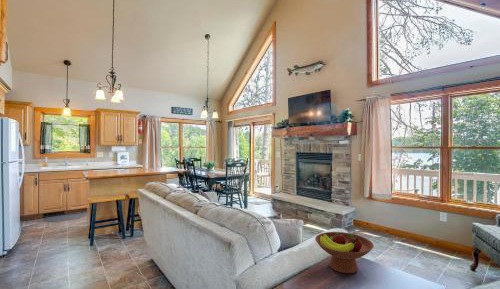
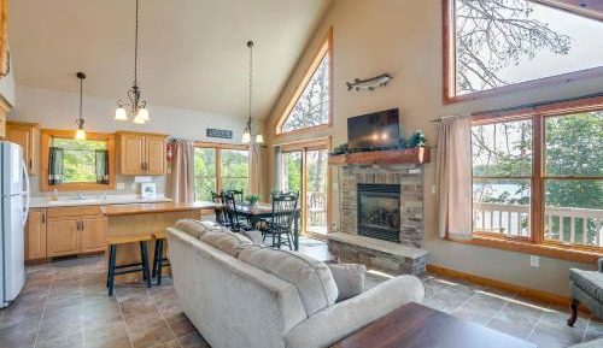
- fruit bowl [314,231,375,274]
